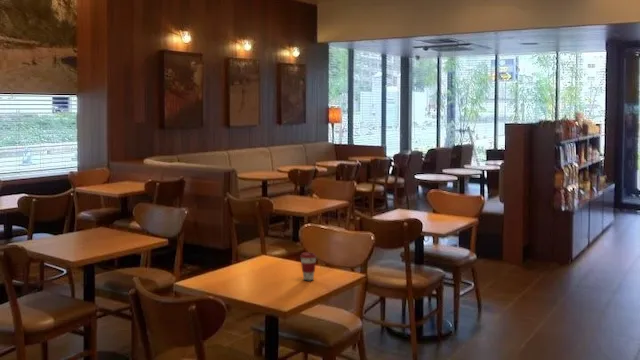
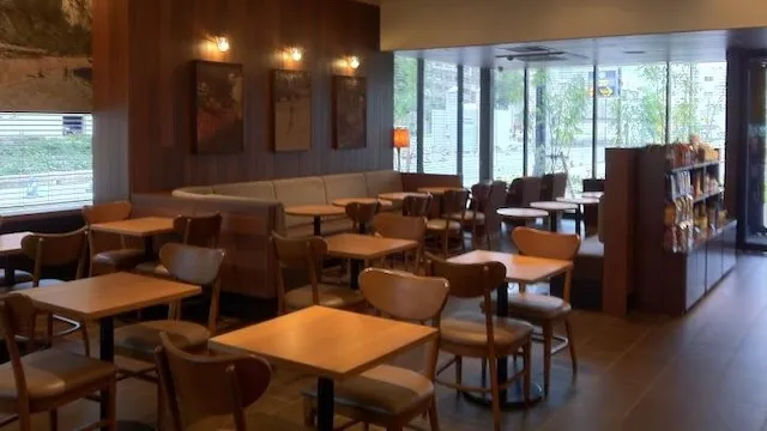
- coffee cup [299,252,317,281]
